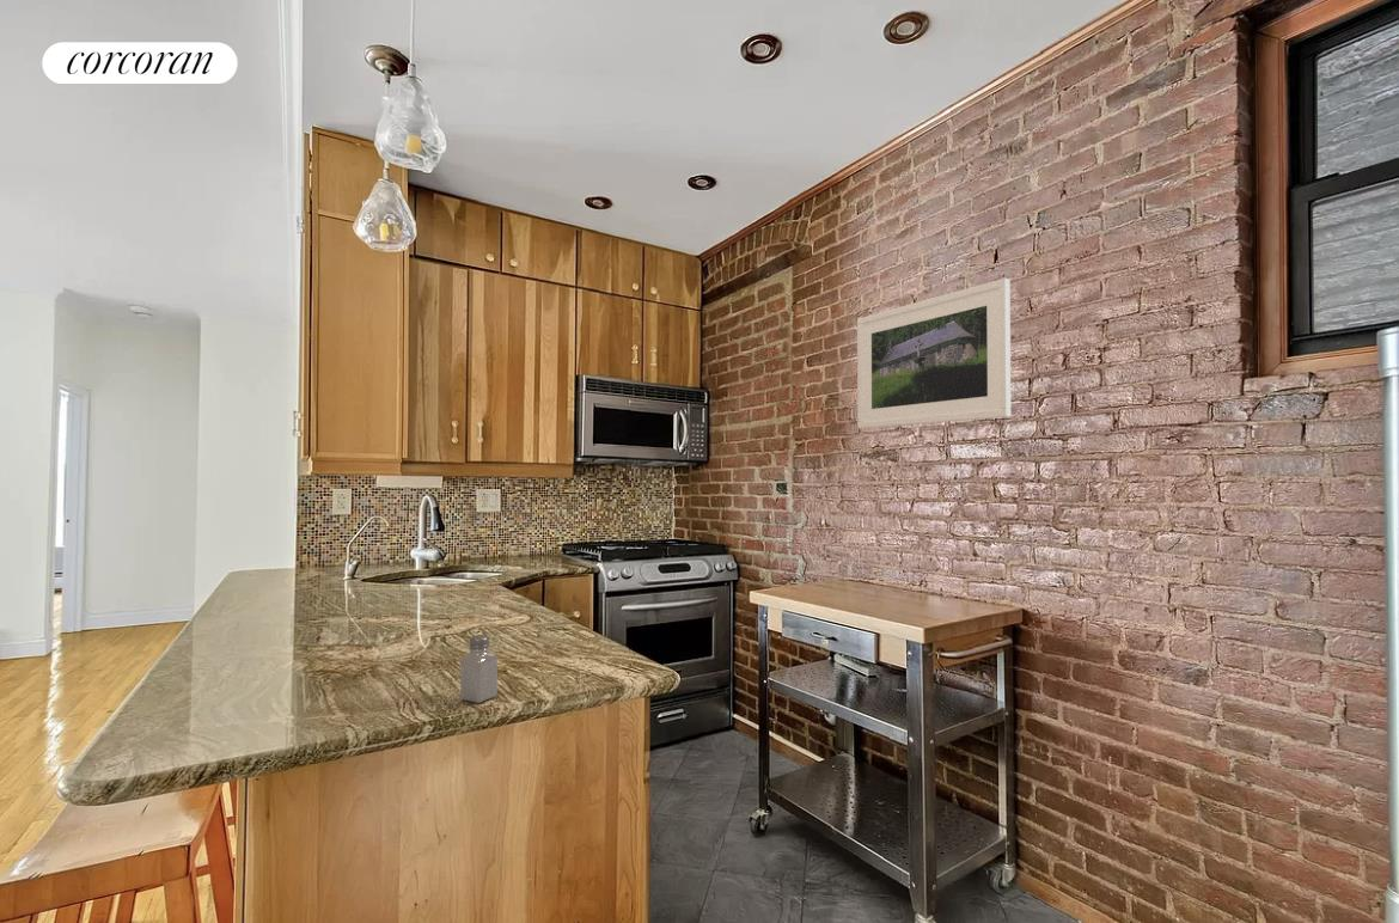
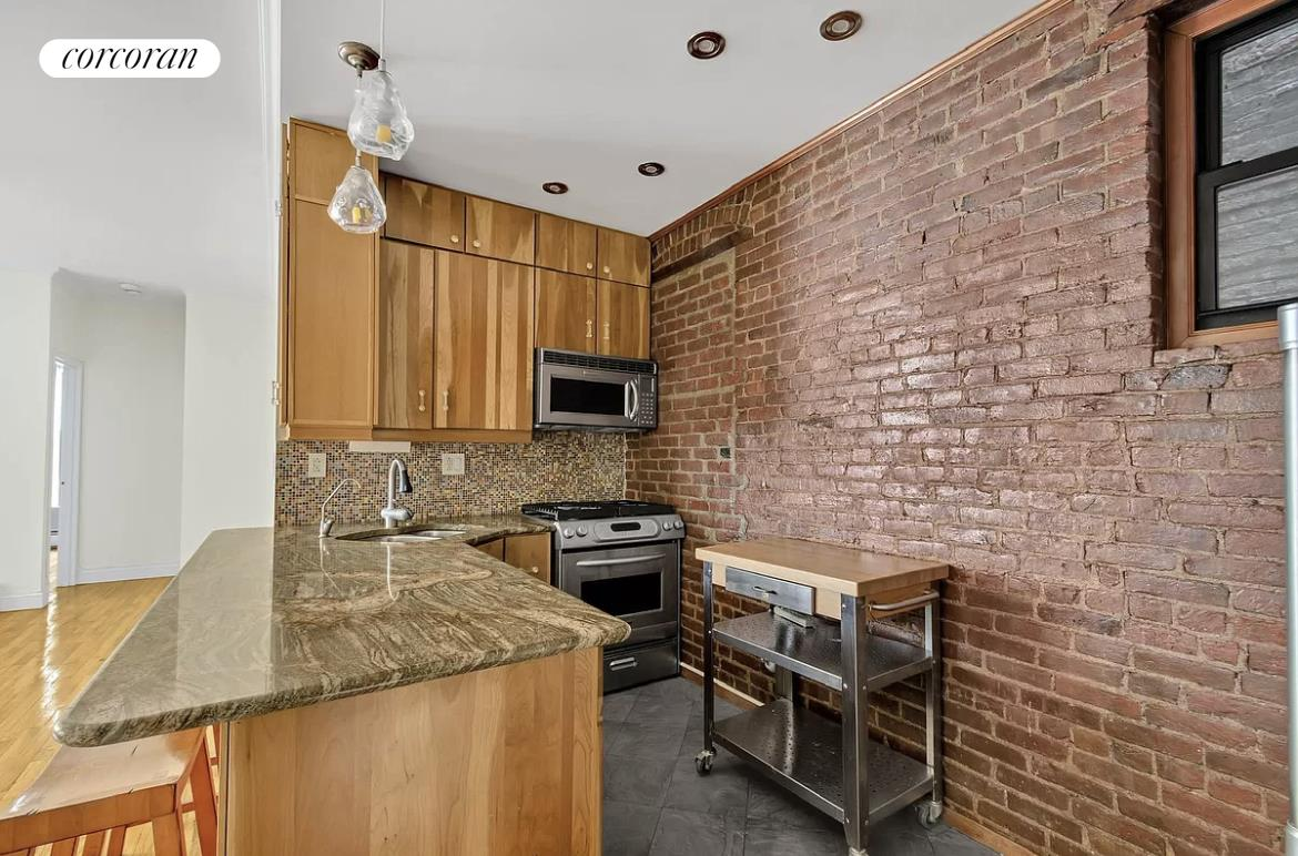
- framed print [856,277,1012,429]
- saltshaker [459,634,499,704]
